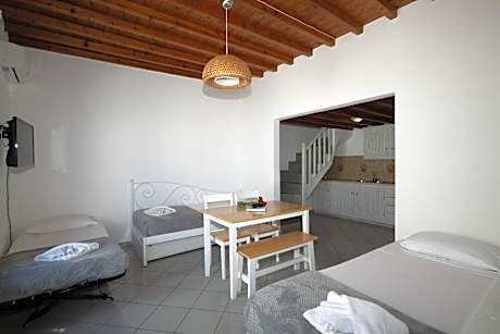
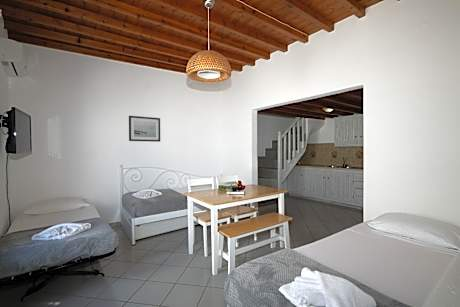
+ wall art [128,115,161,143]
